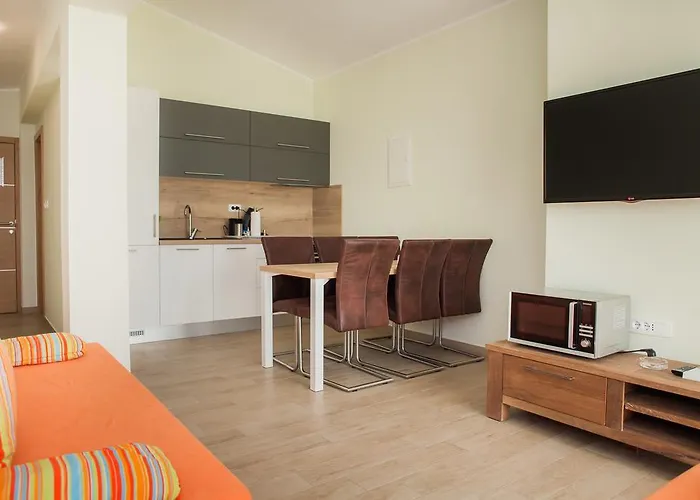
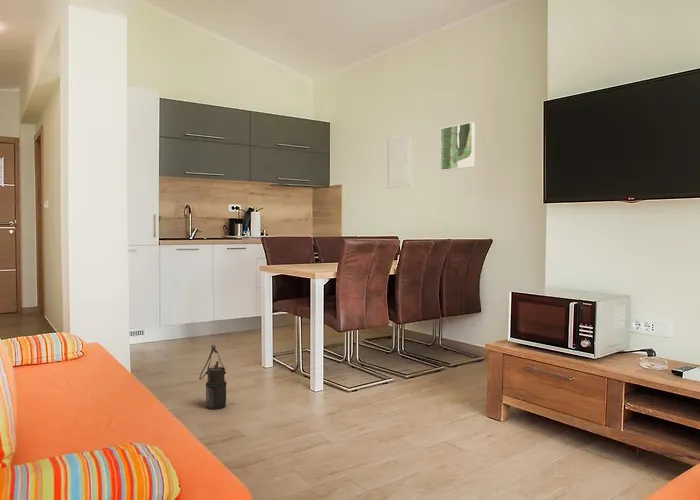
+ lantern [199,344,228,410]
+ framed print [439,121,476,172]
